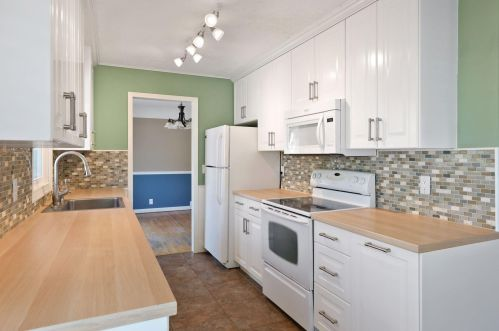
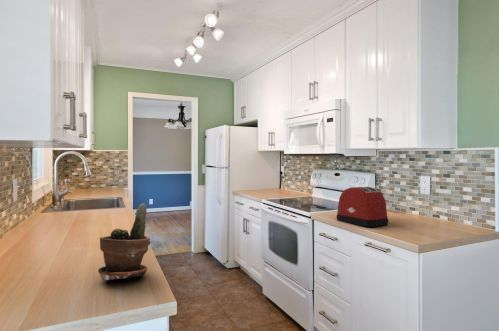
+ potted plant [97,203,151,281]
+ toaster [336,186,389,228]
